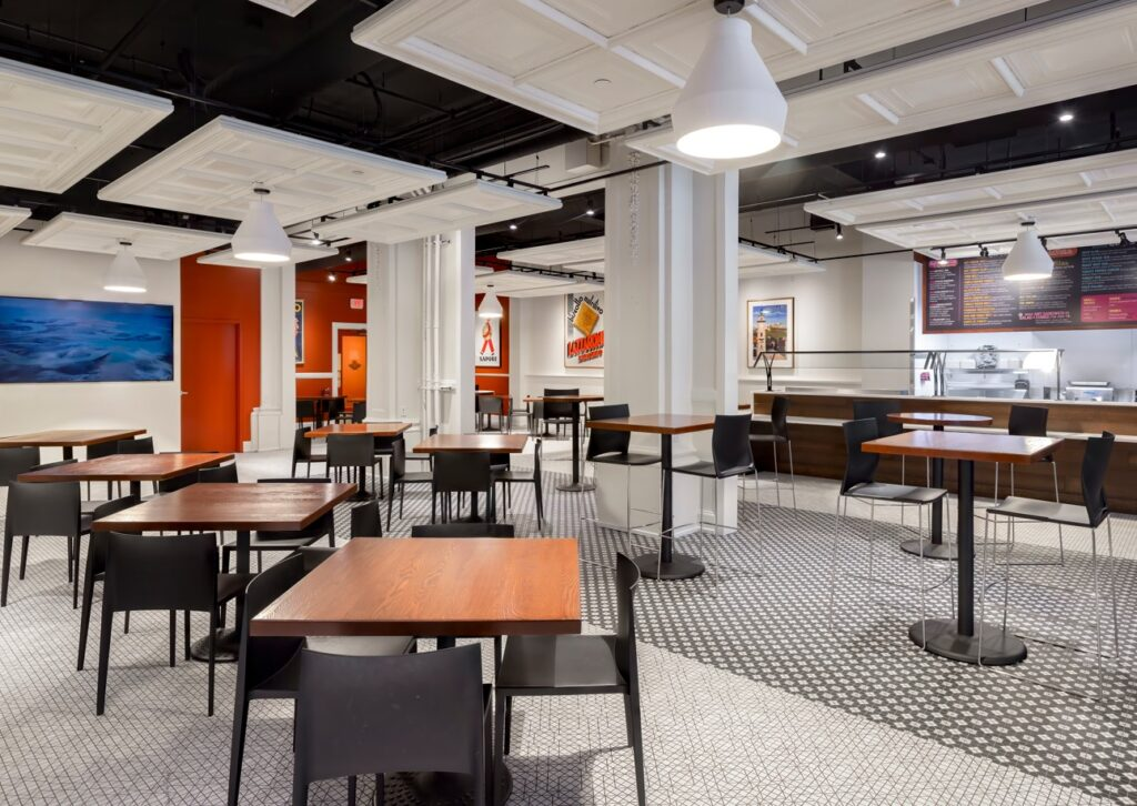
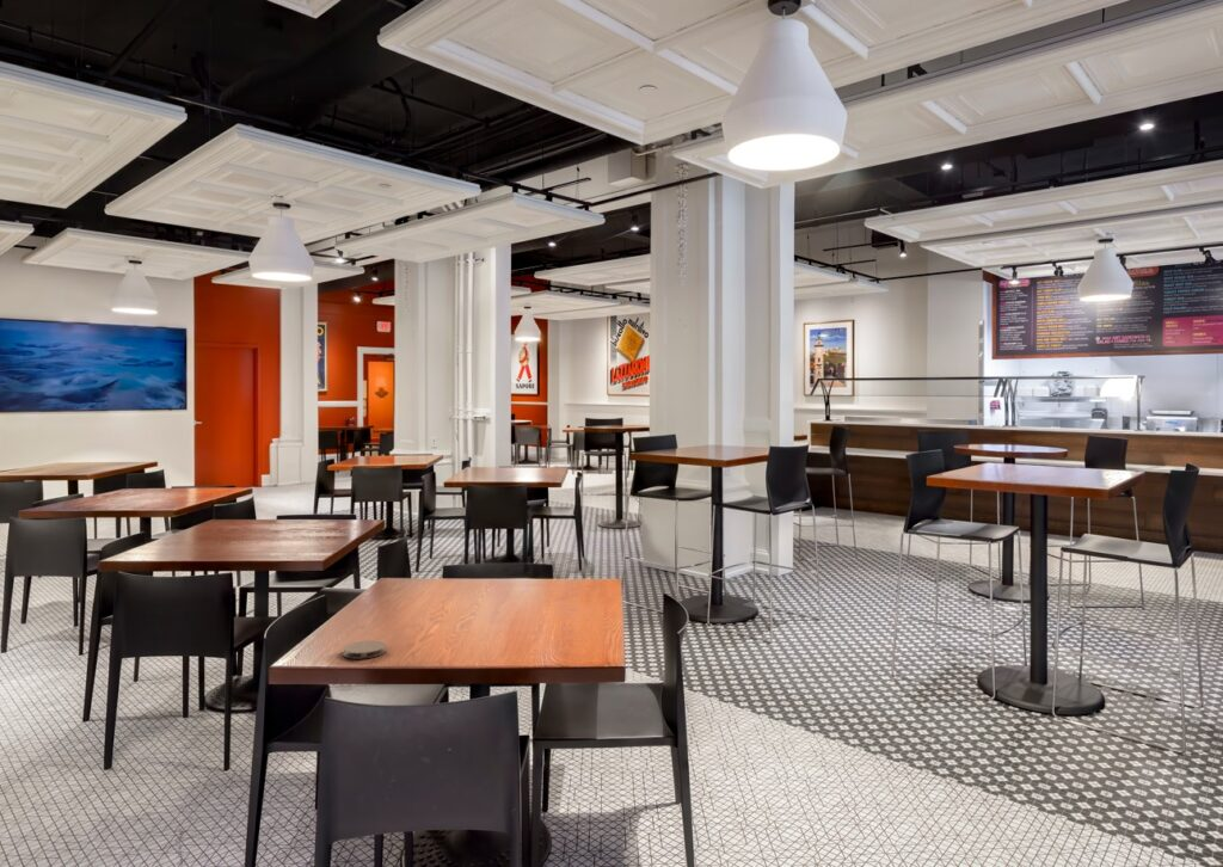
+ coaster [342,639,387,660]
